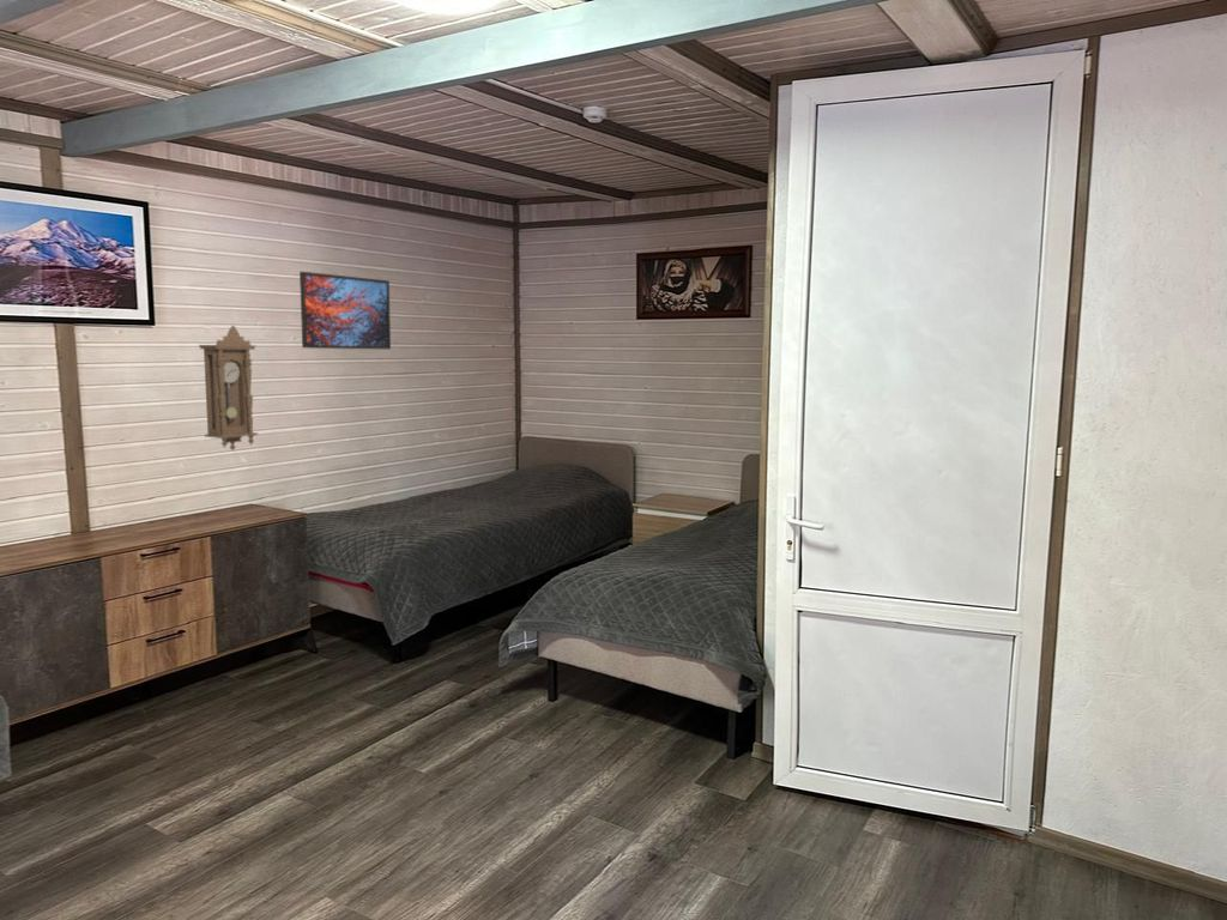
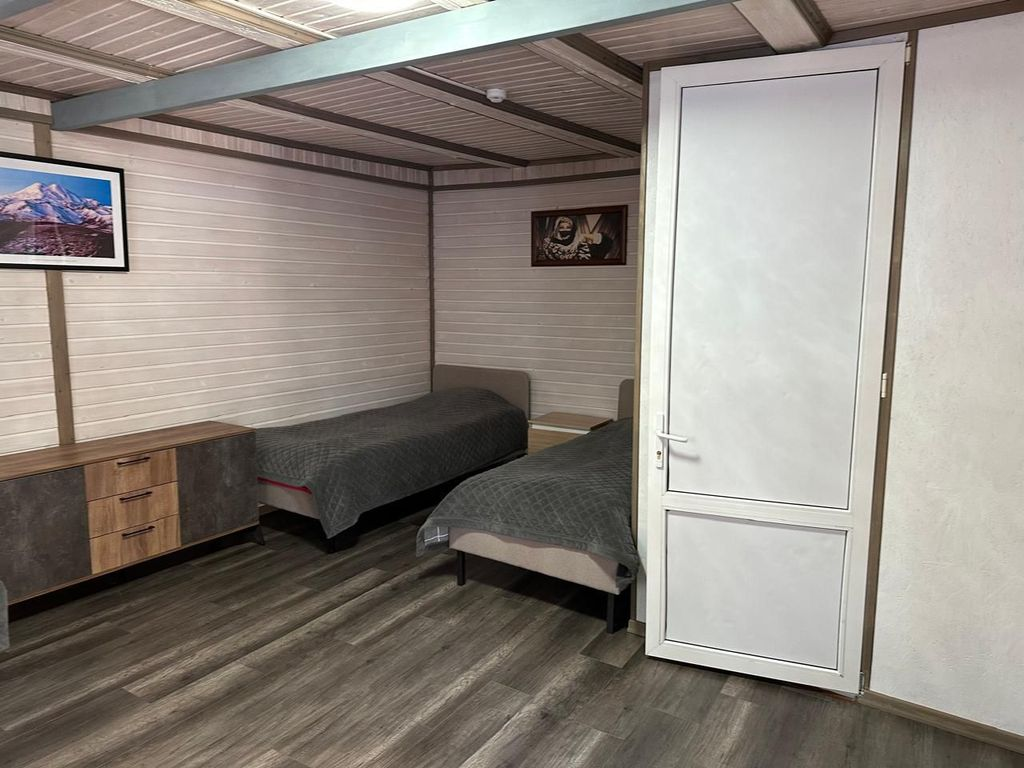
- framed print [298,271,392,350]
- pendulum clock [198,325,259,452]
